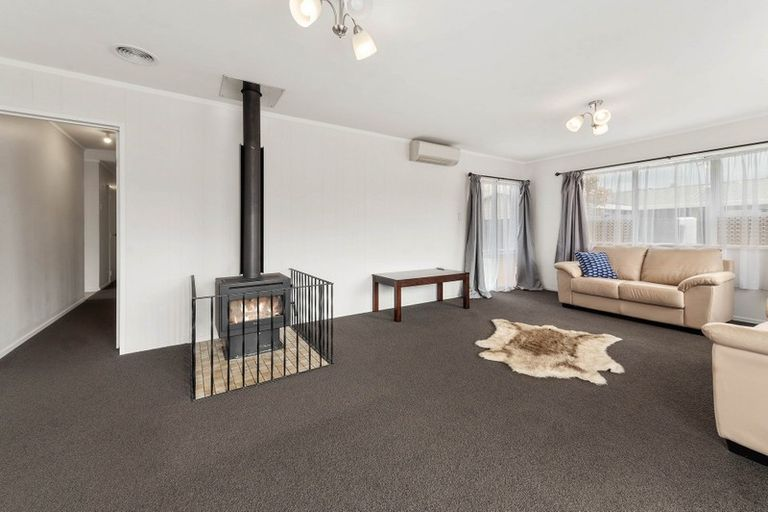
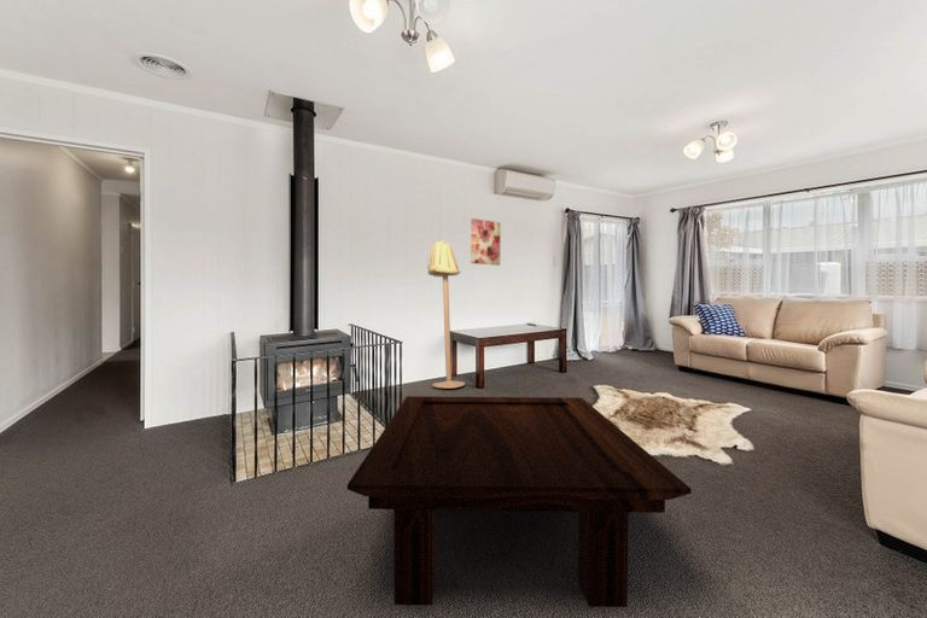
+ wall art [470,217,502,267]
+ coffee table [346,395,693,608]
+ floor lamp [426,239,466,390]
